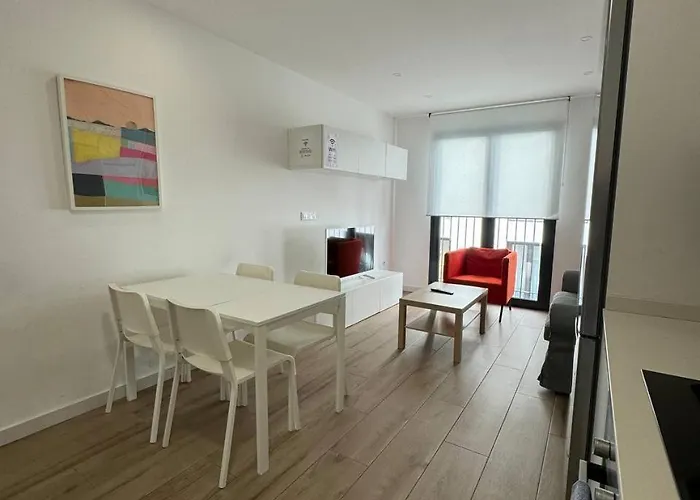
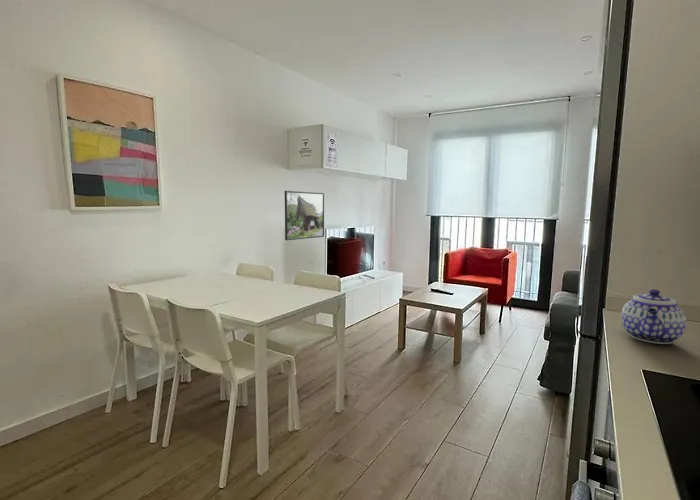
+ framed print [284,190,325,241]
+ teapot [620,288,688,345]
